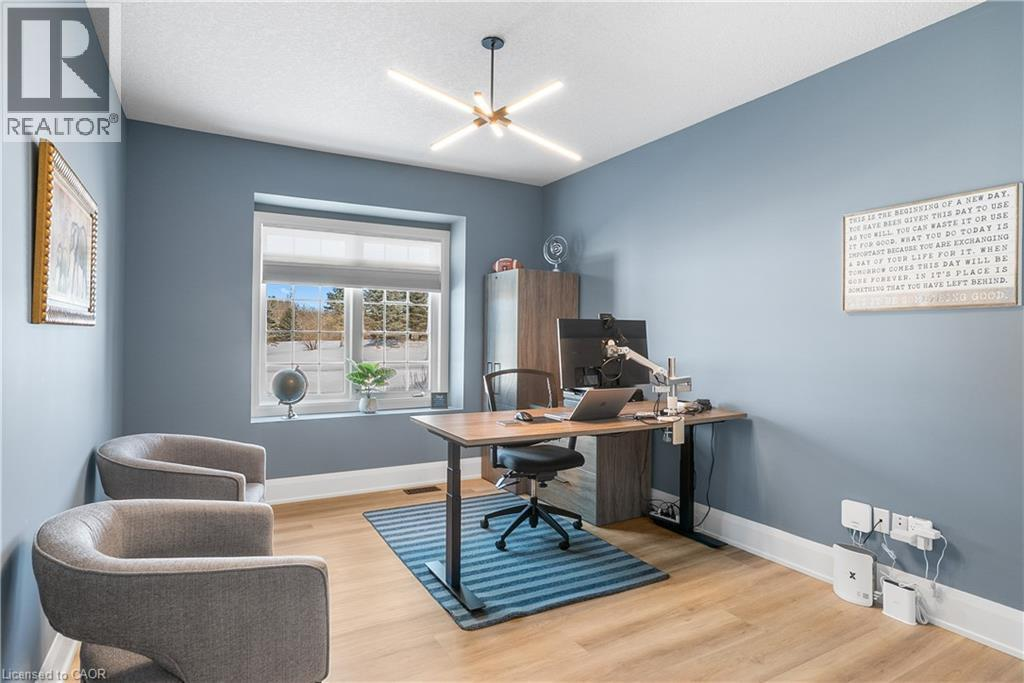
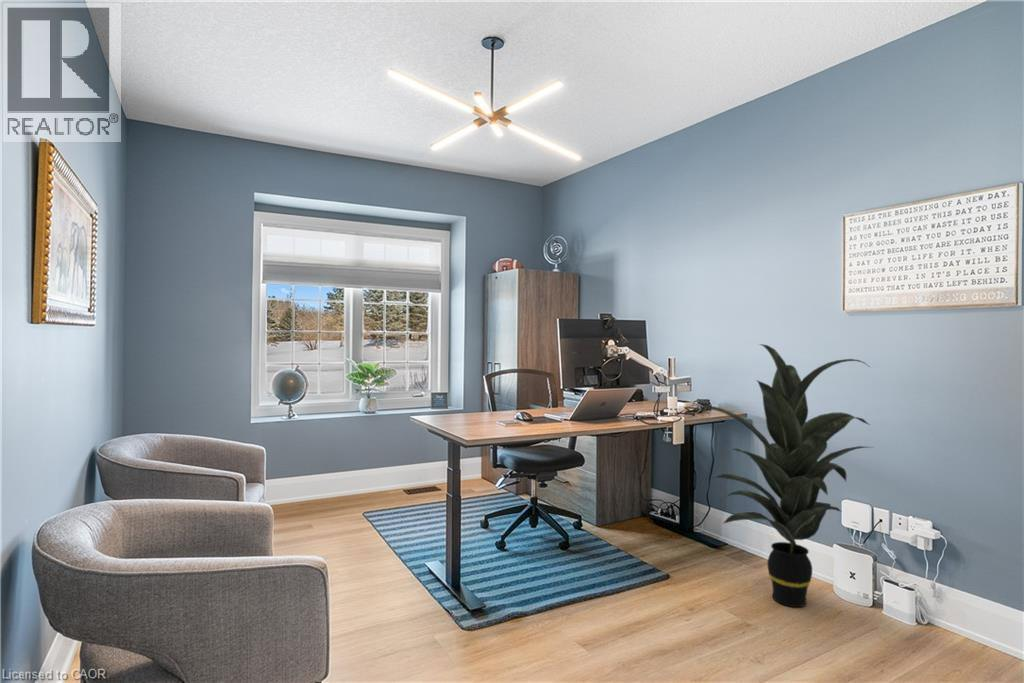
+ indoor plant [694,343,876,608]
